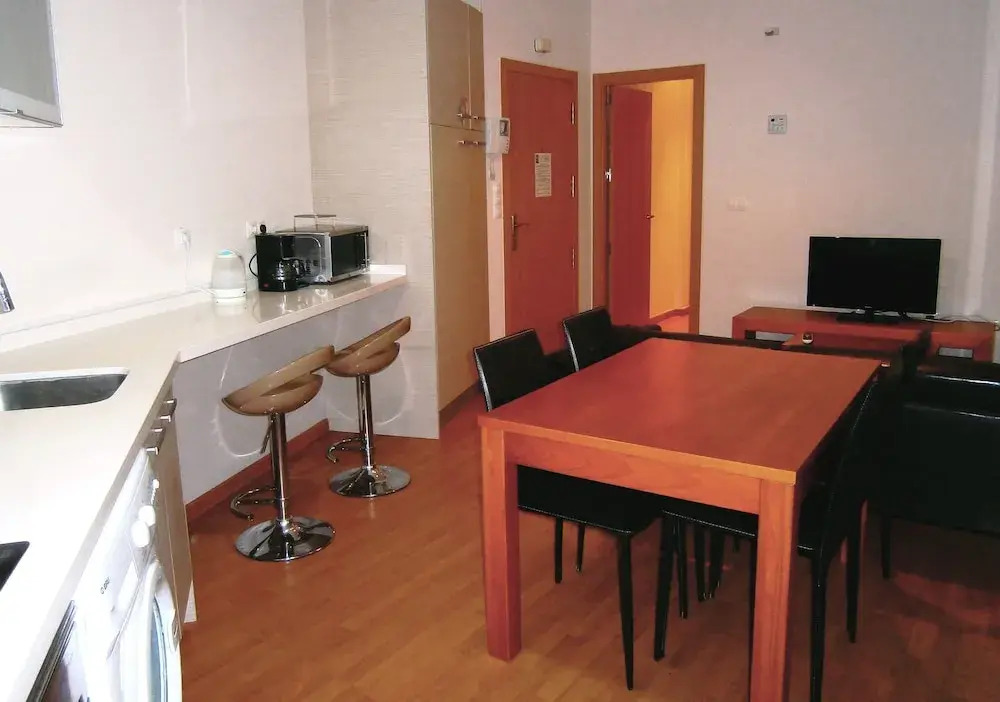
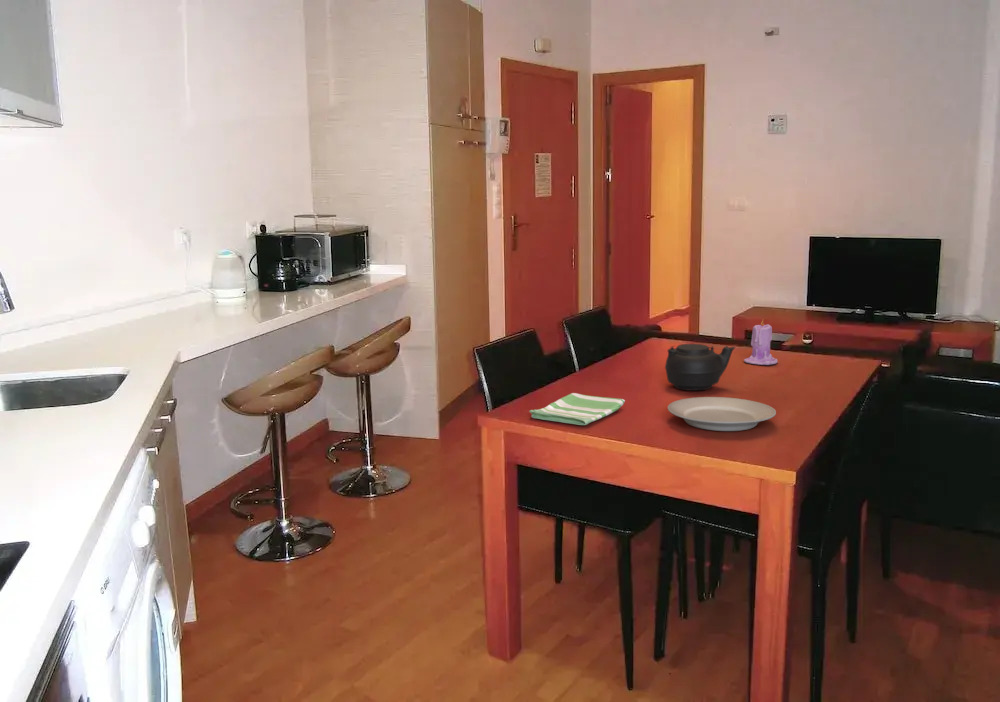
+ candle [743,320,778,366]
+ dish towel [528,392,626,426]
+ teapot [664,343,736,391]
+ plate [667,396,777,432]
